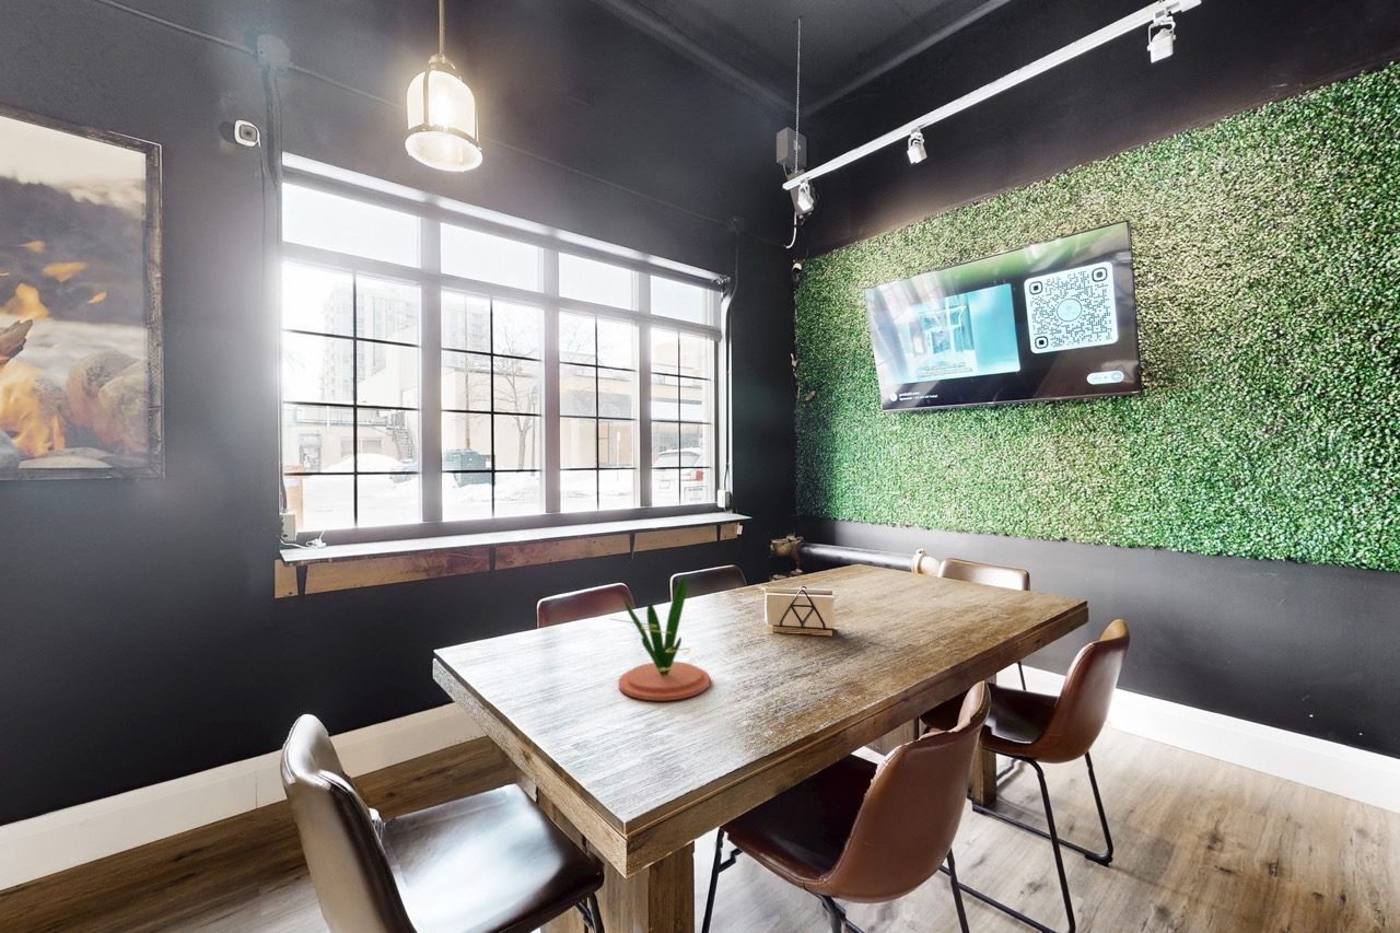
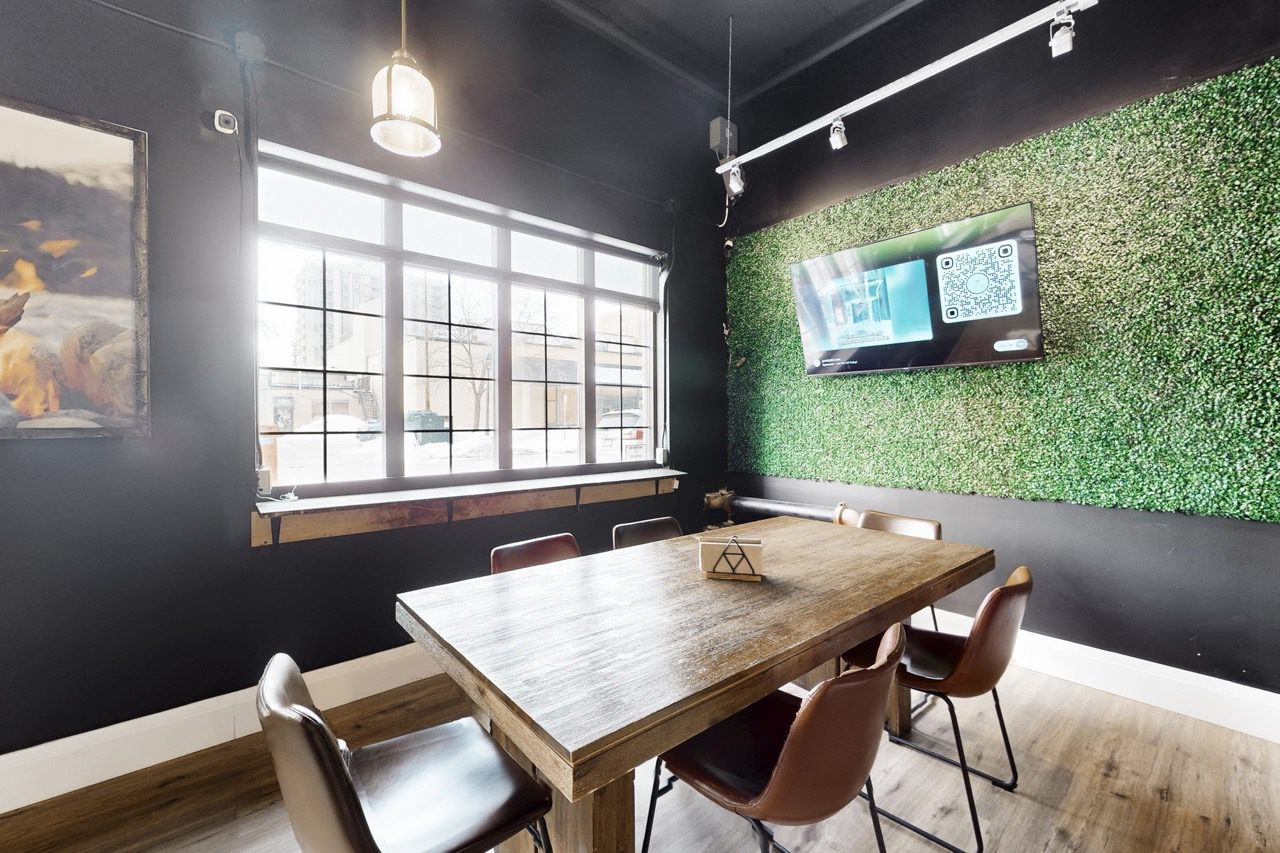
- plant [609,575,711,701]
